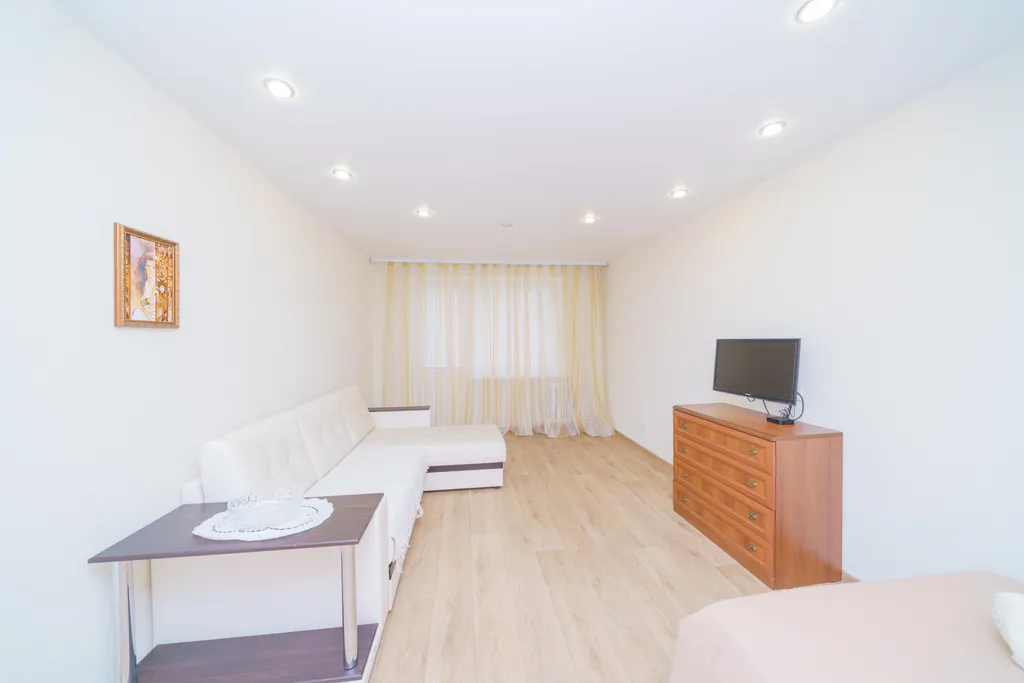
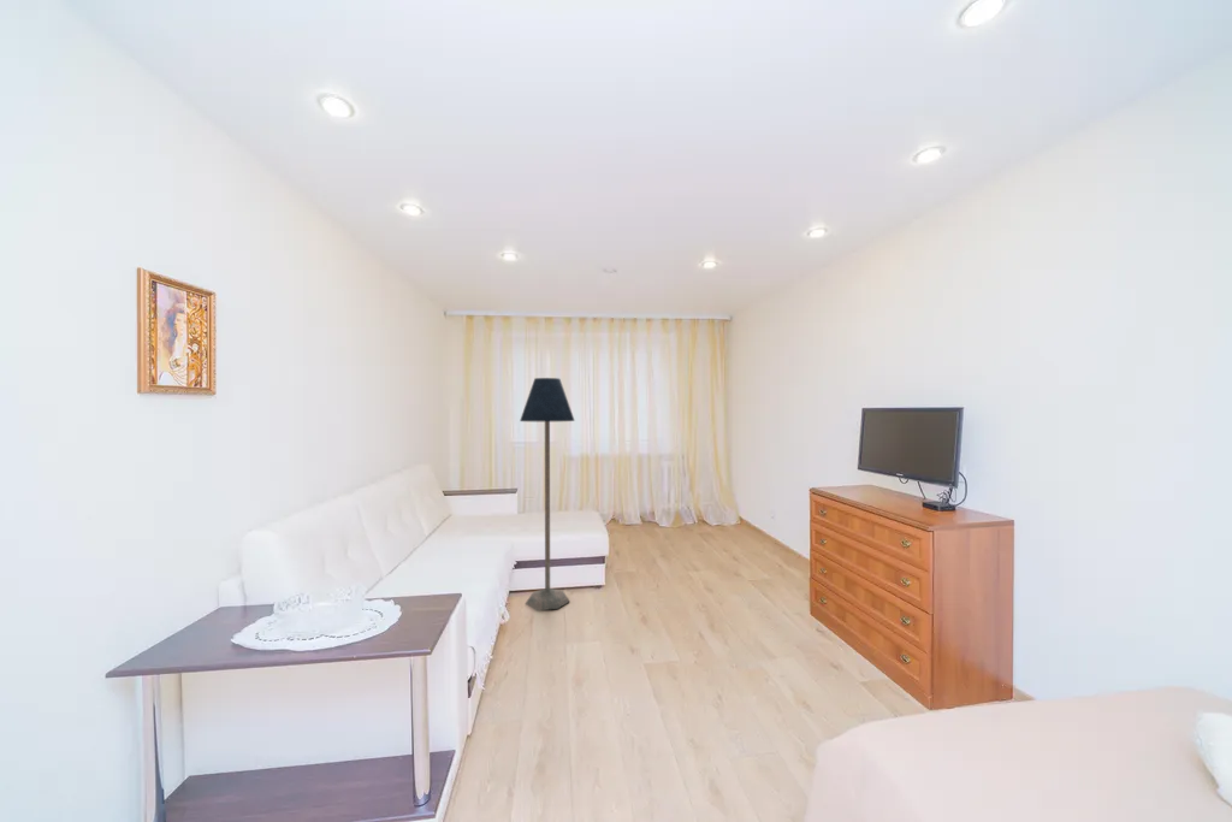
+ floor lamp [519,377,576,611]
